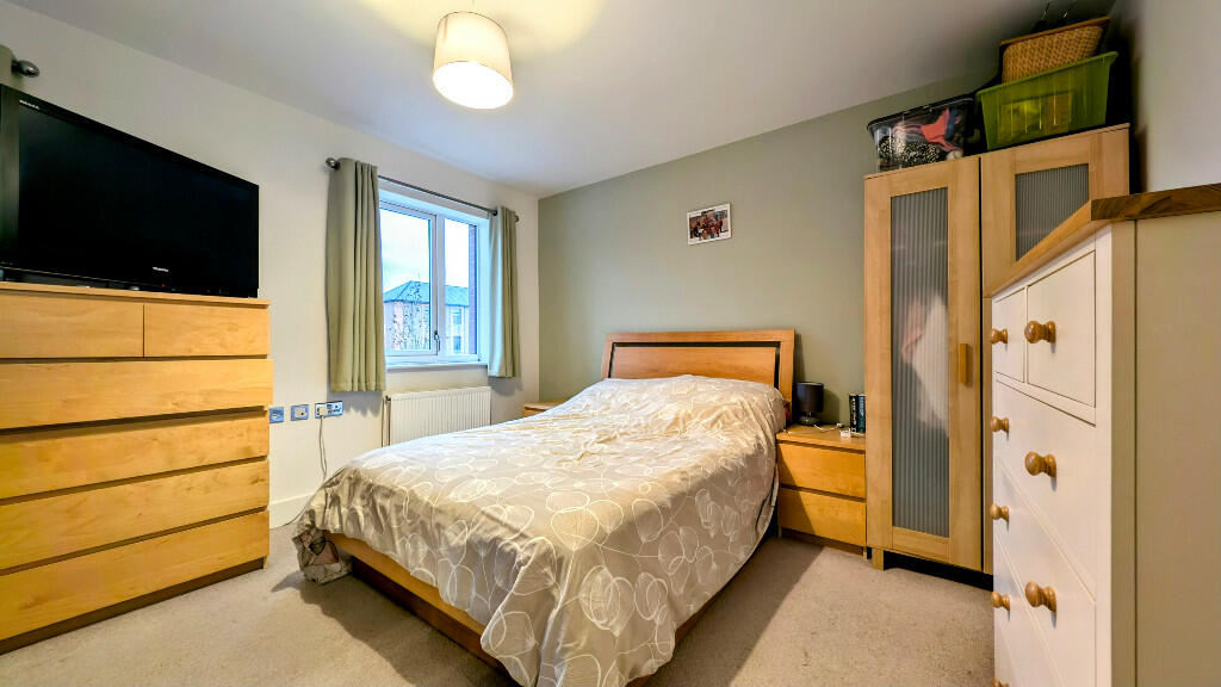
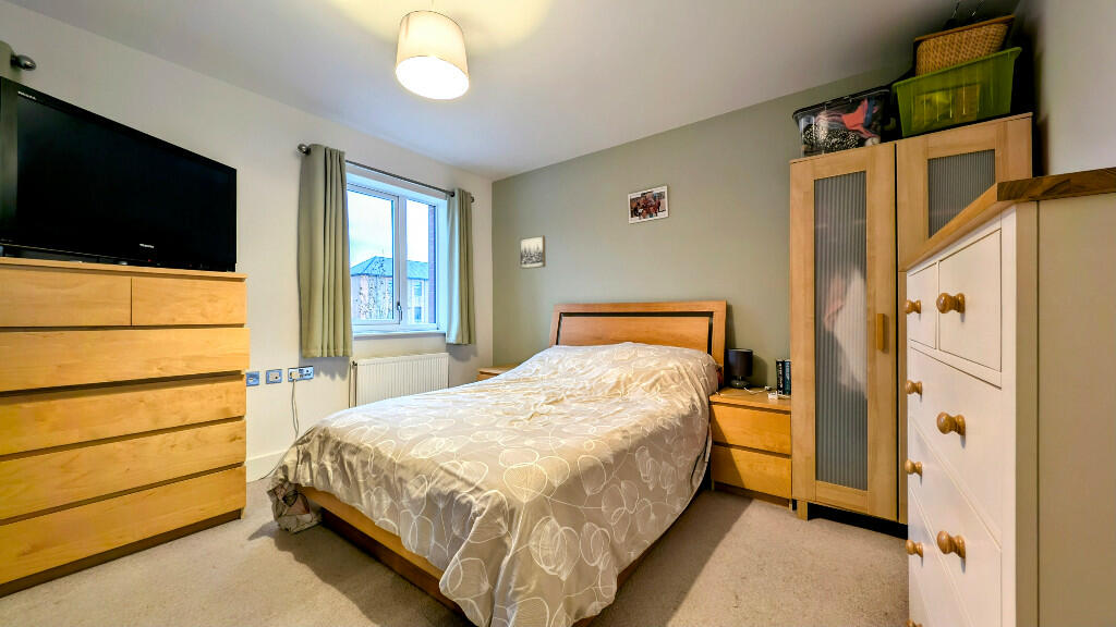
+ wall art [519,235,547,270]
